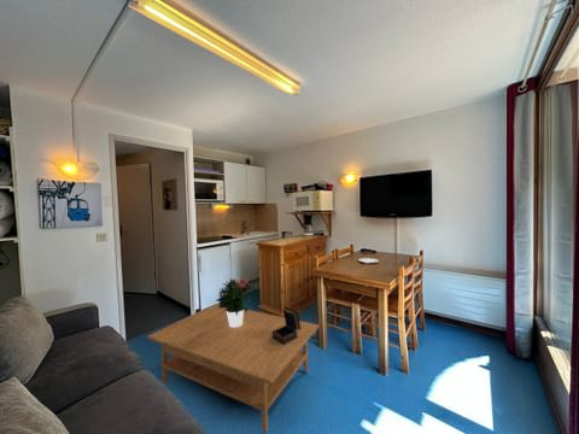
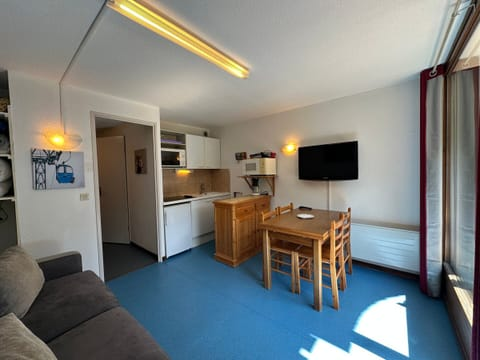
- decorative box [271,305,302,345]
- potted flower [216,277,257,328]
- coffee table [146,303,321,434]
